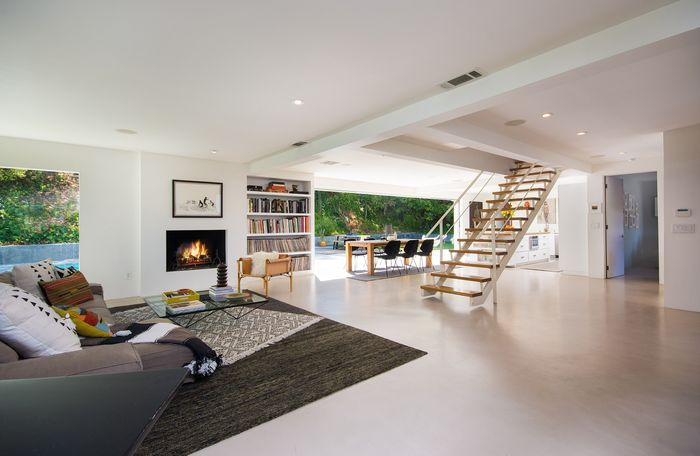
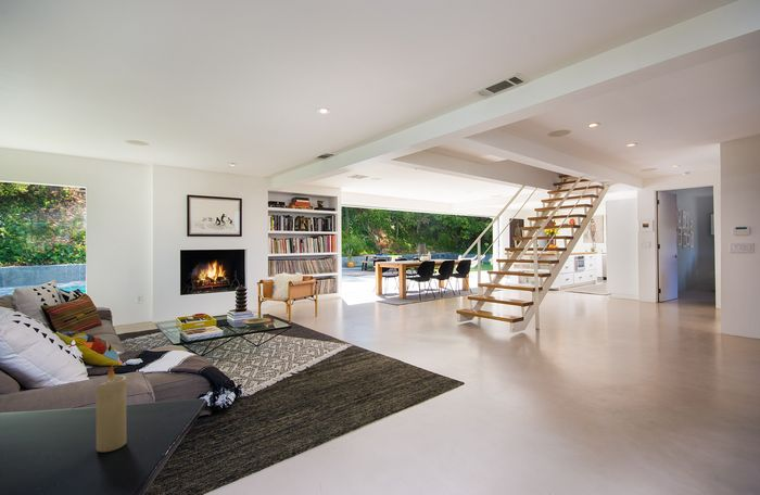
+ candle [94,365,128,453]
